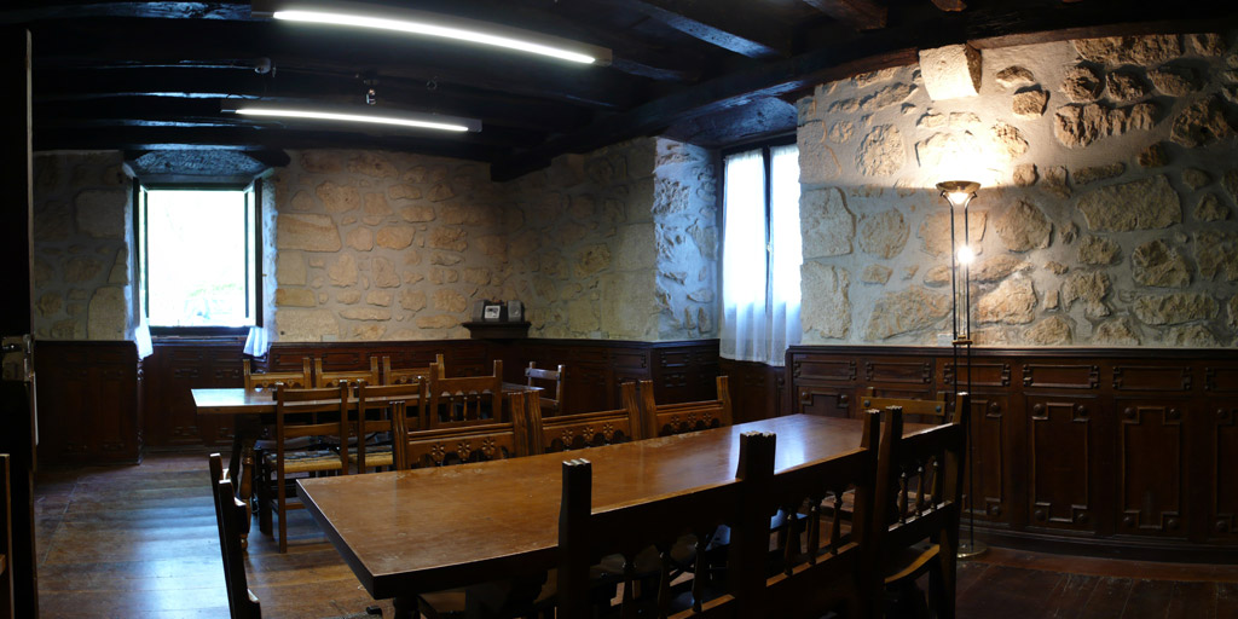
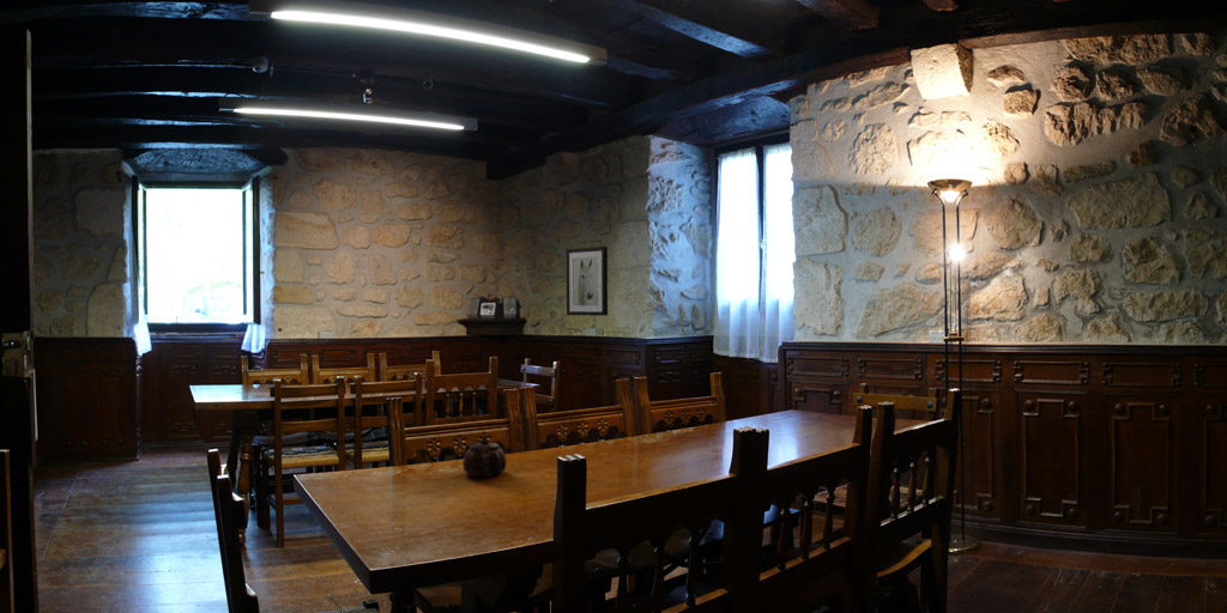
+ teapot [461,433,508,478]
+ wall art [566,245,609,317]
